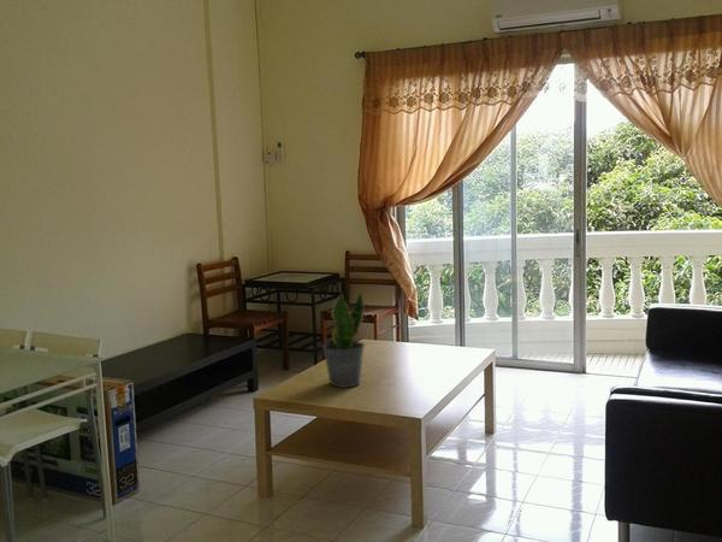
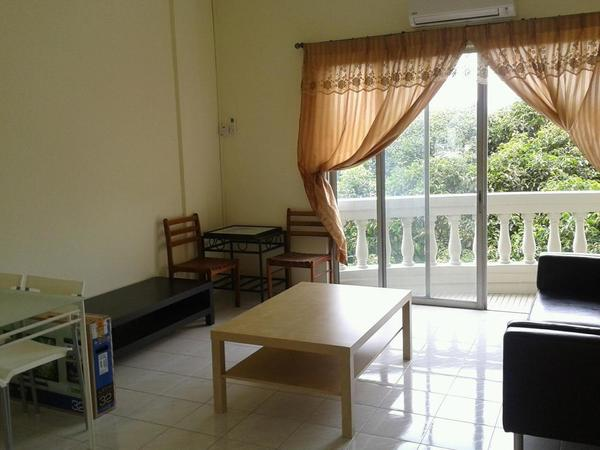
- potted plant [321,290,366,389]
